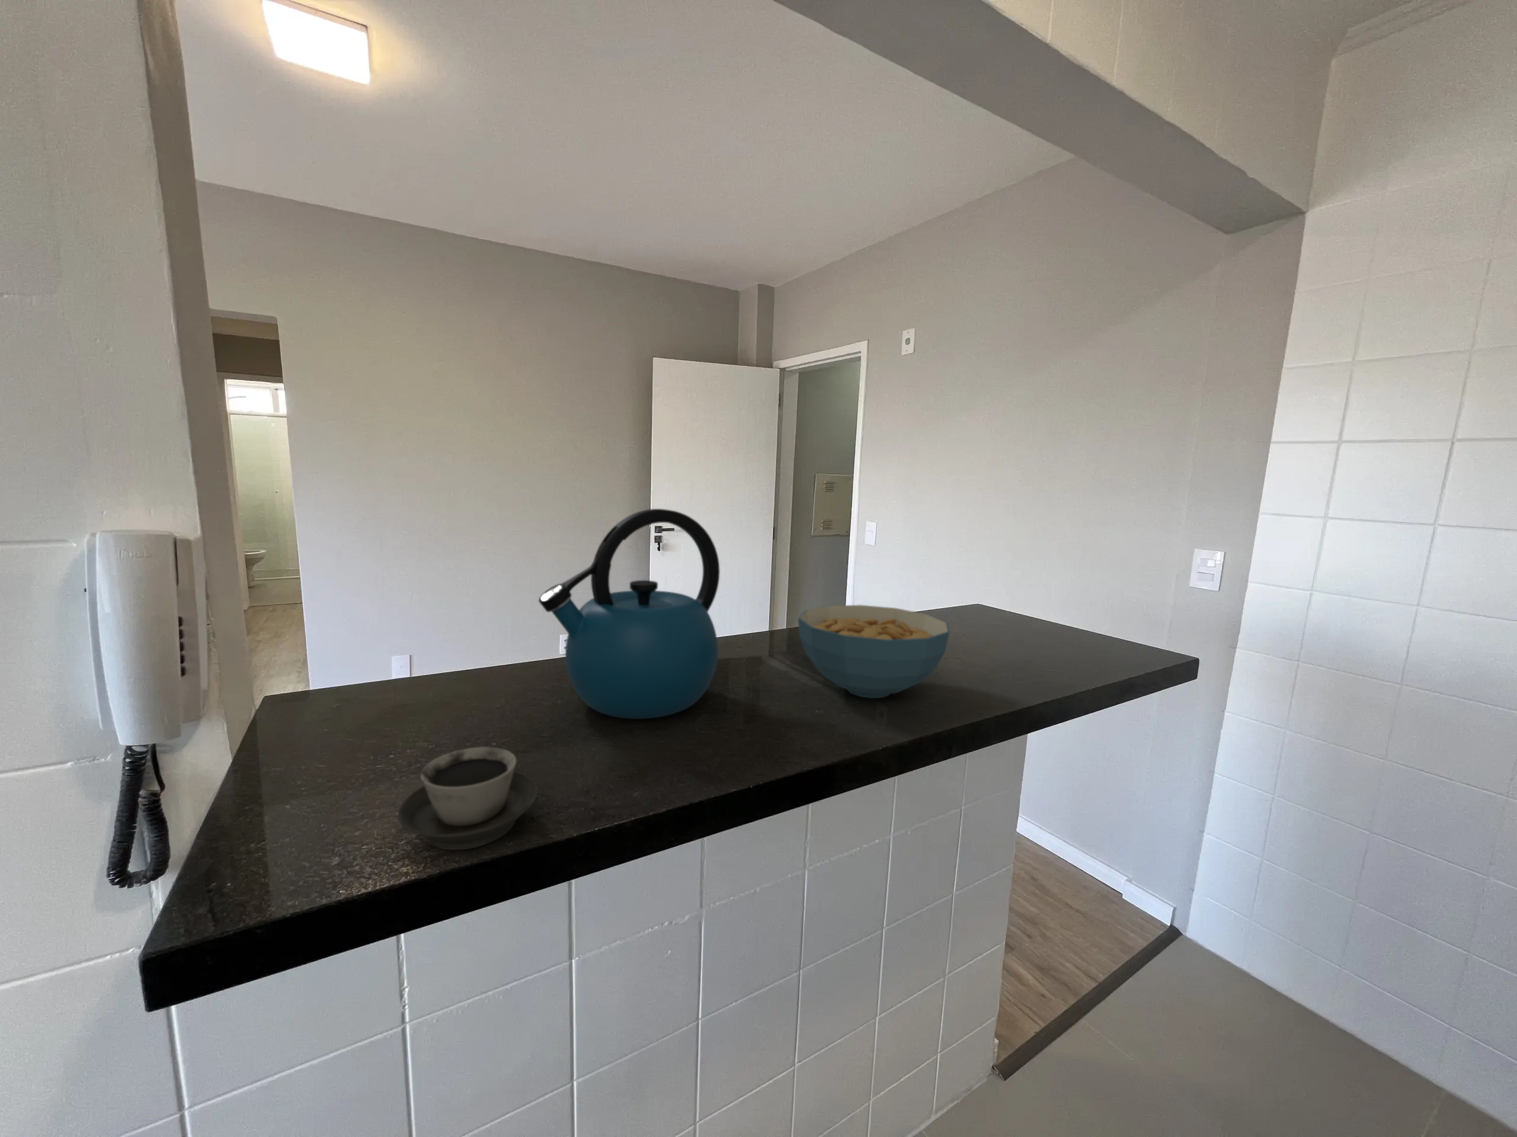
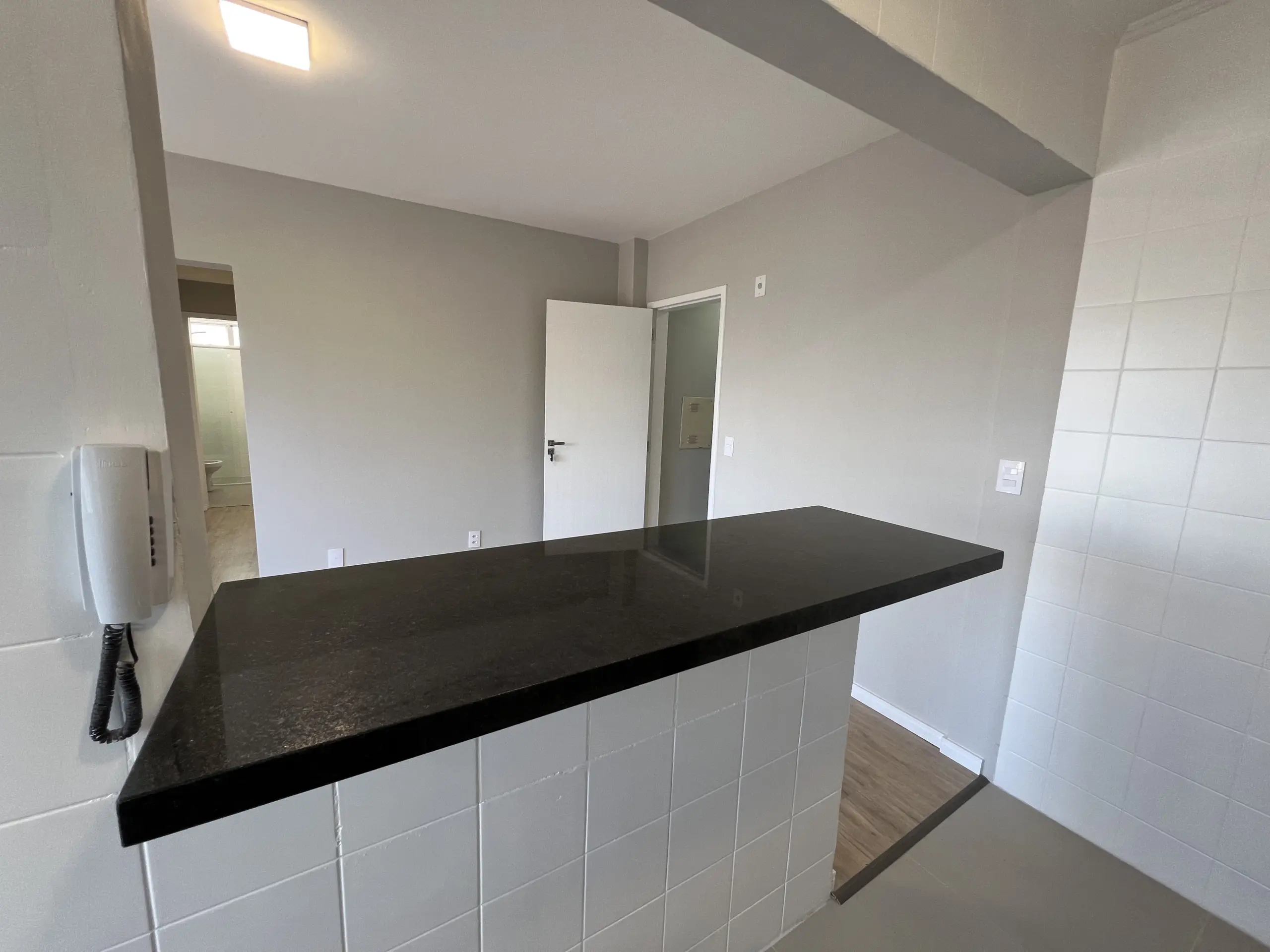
- cereal bowl [798,604,950,699]
- kettle [538,508,720,719]
- cup [397,746,539,850]
